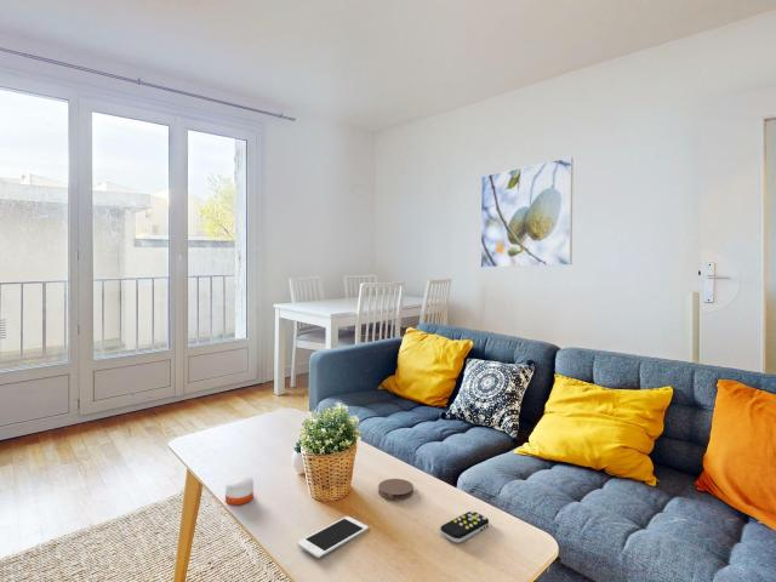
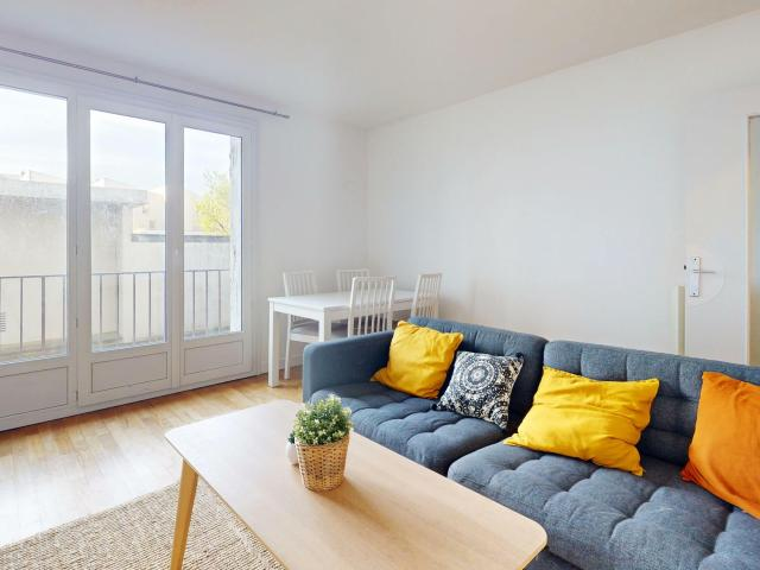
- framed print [479,156,574,269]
- candle [224,475,255,507]
- coaster [377,478,415,501]
- remote control [439,509,490,544]
- cell phone [296,515,370,559]
